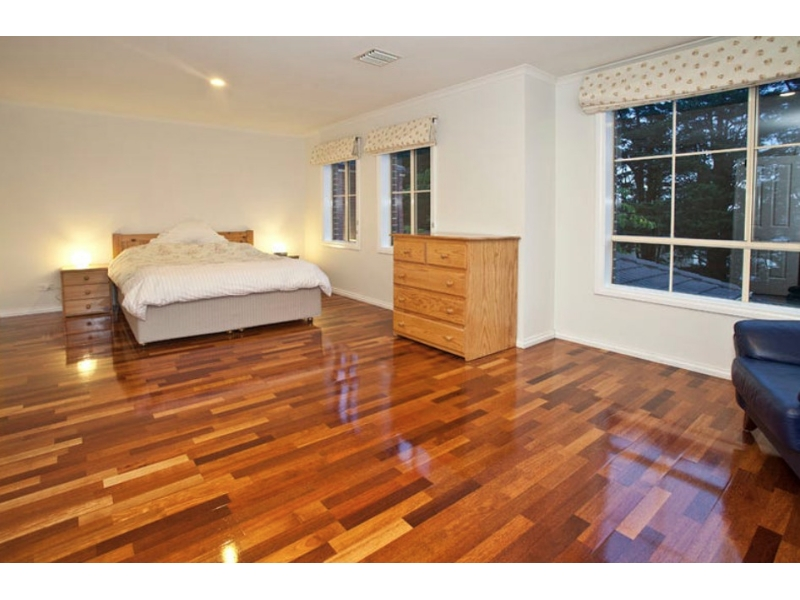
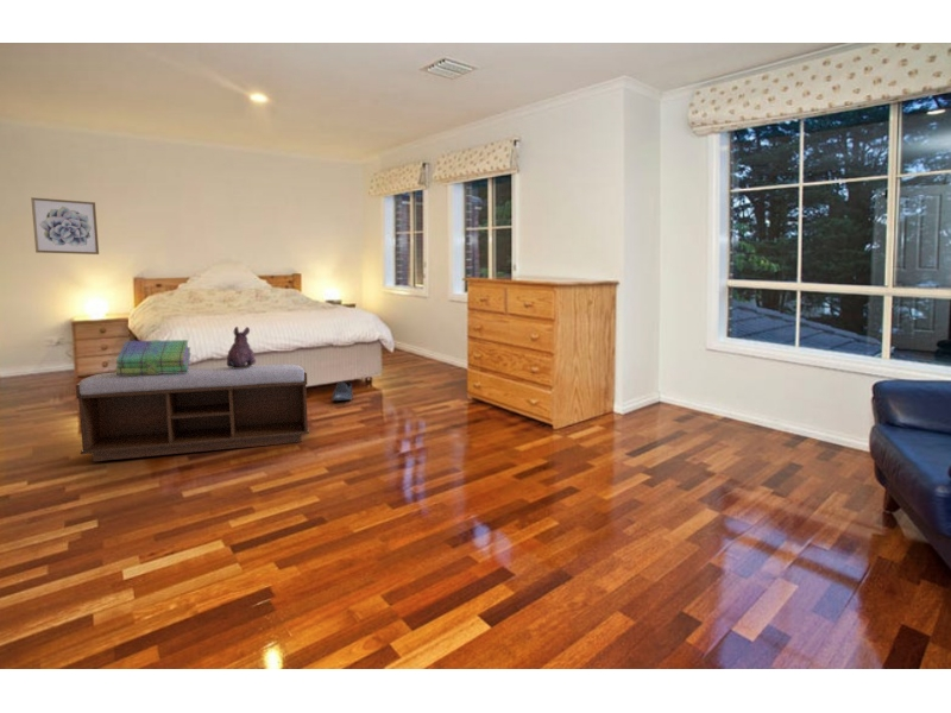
+ wall art [30,196,100,255]
+ plush toy [226,326,257,368]
+ stack of books [114,339,193,376]
+ shoe [330,380,354,402]
+ bench [75,364,310,462]
